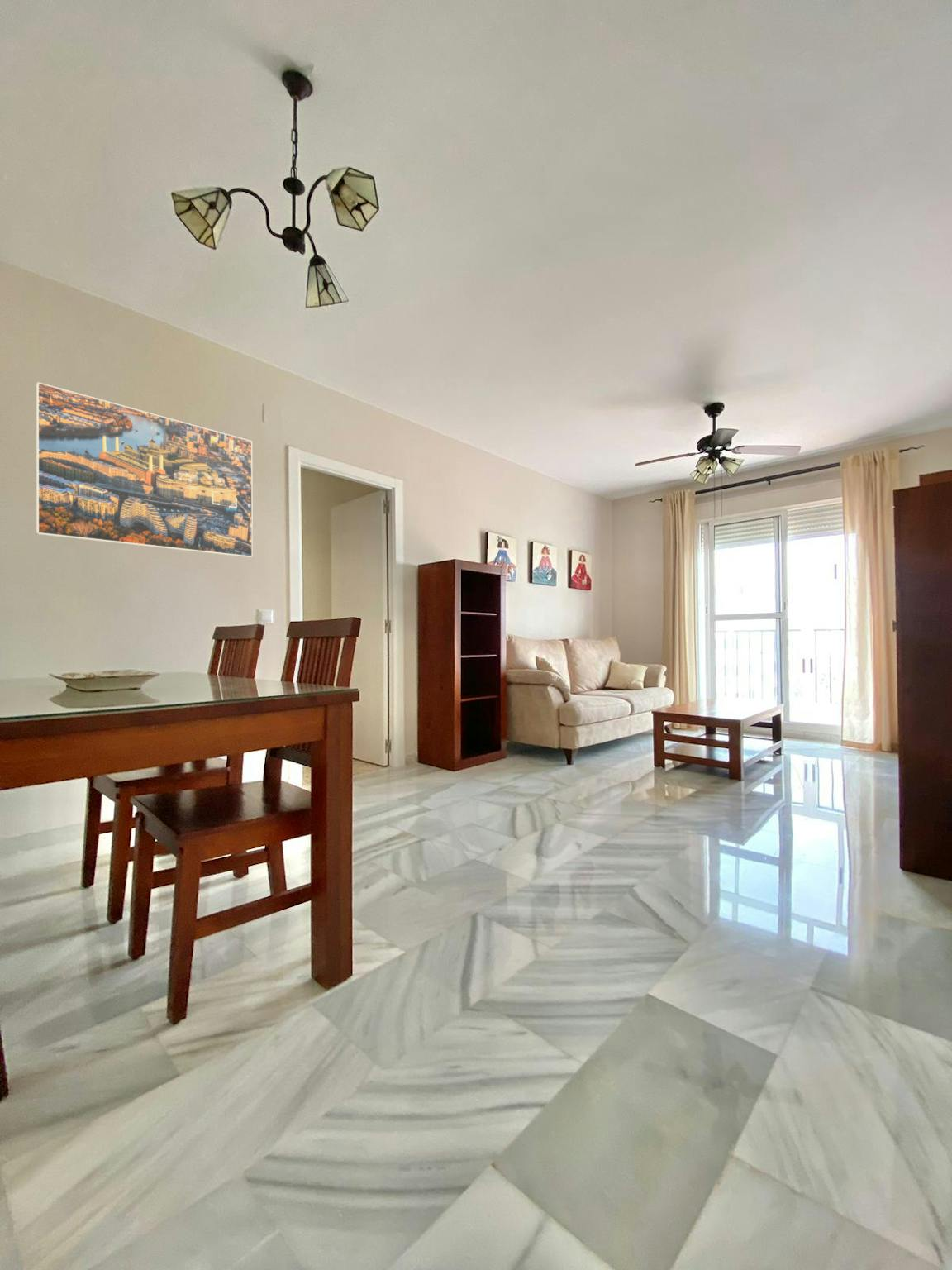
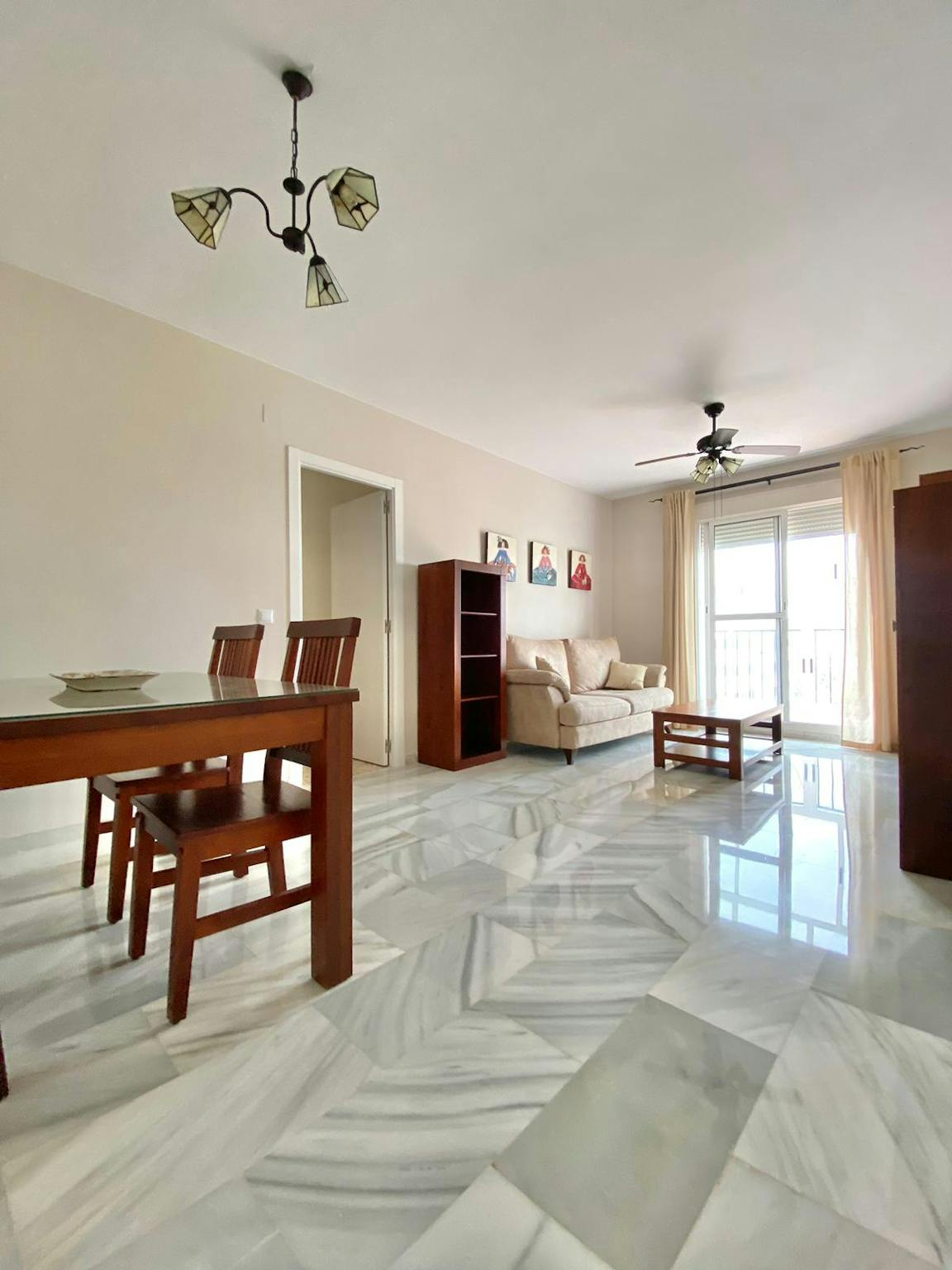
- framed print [36,381,254,558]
